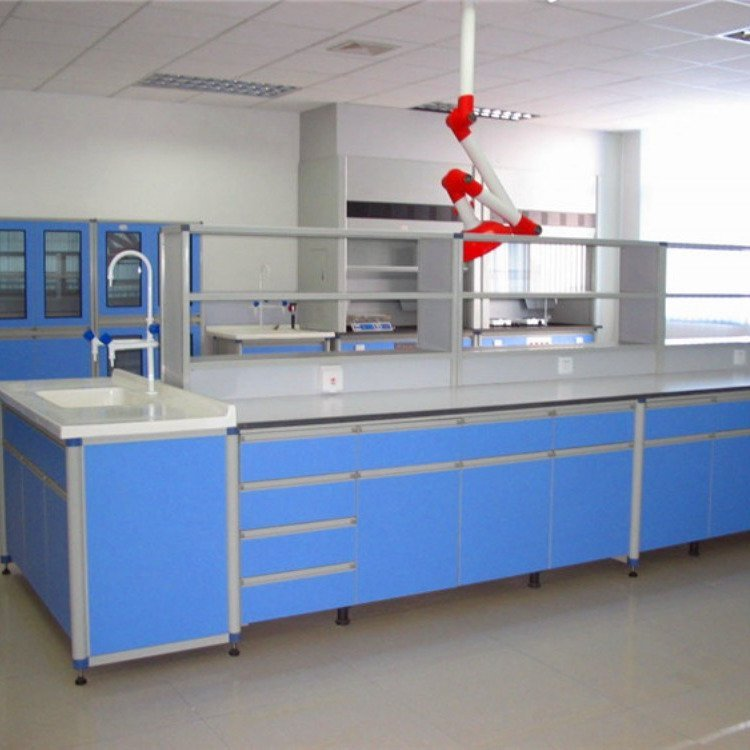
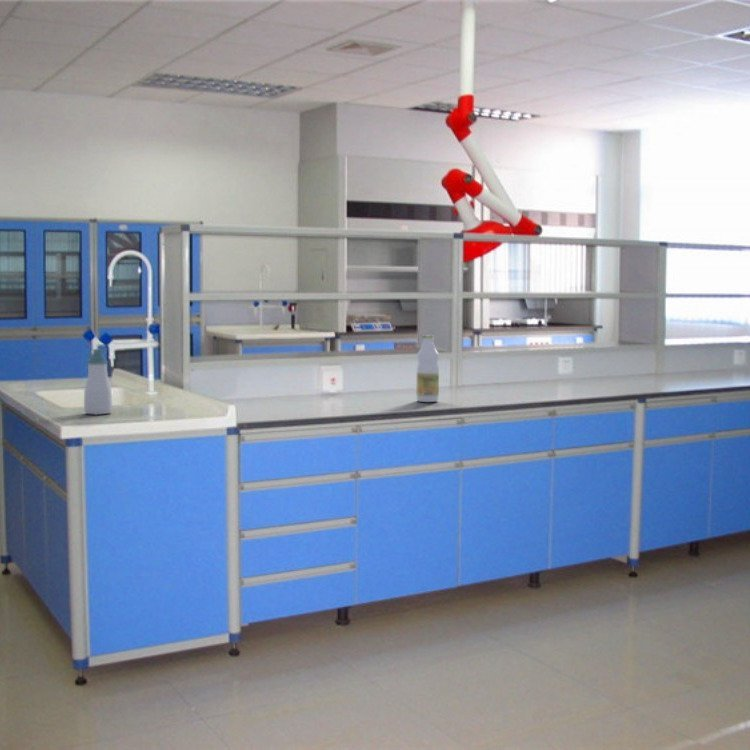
+ soap bottle [83,348,114,416]
+ bottle [415,334,440,403]
